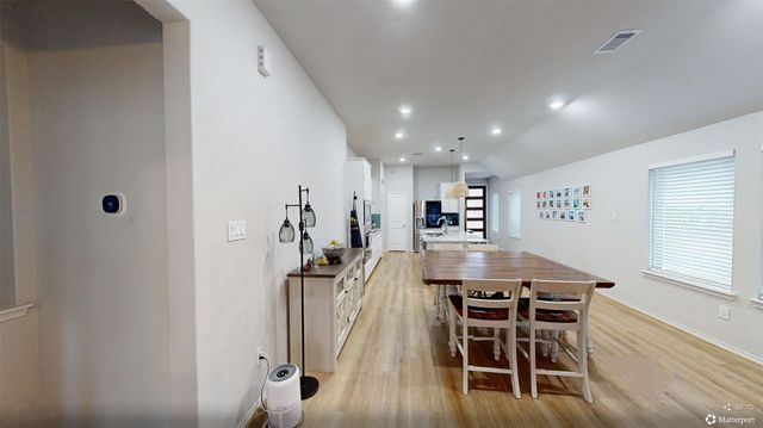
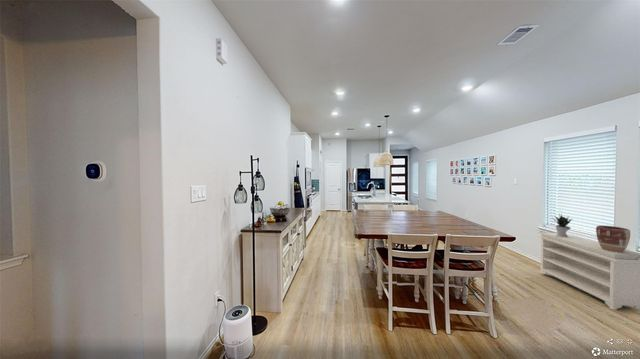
+ potted plant [551,213,574,237]
+ bench [537,232,640,311]
+ ceramic pot [595,224,631,252]
